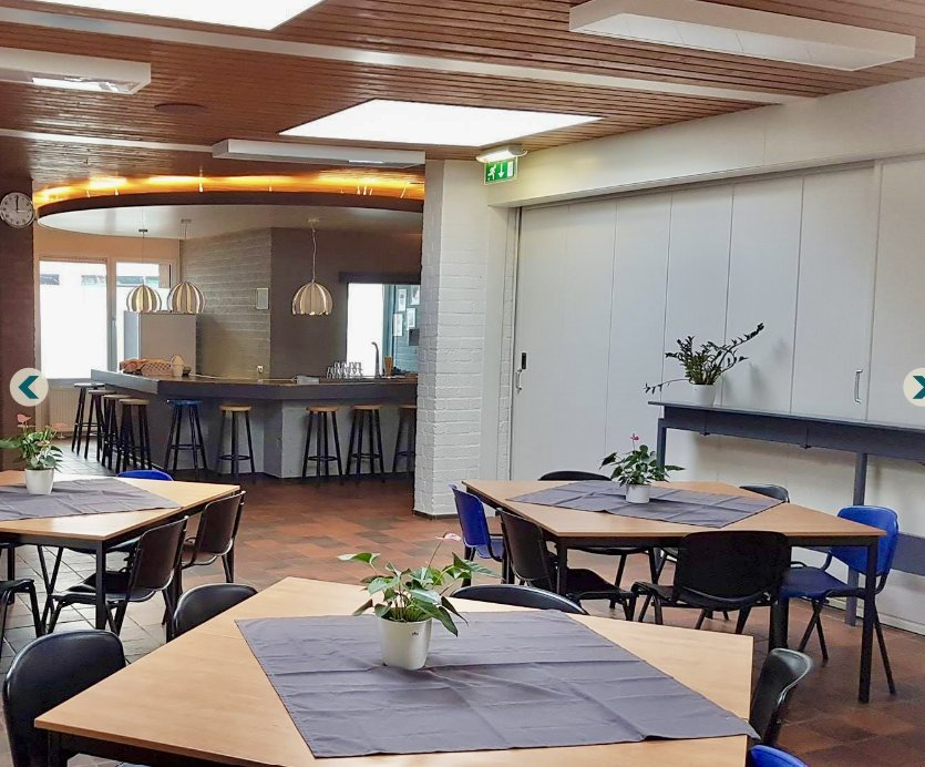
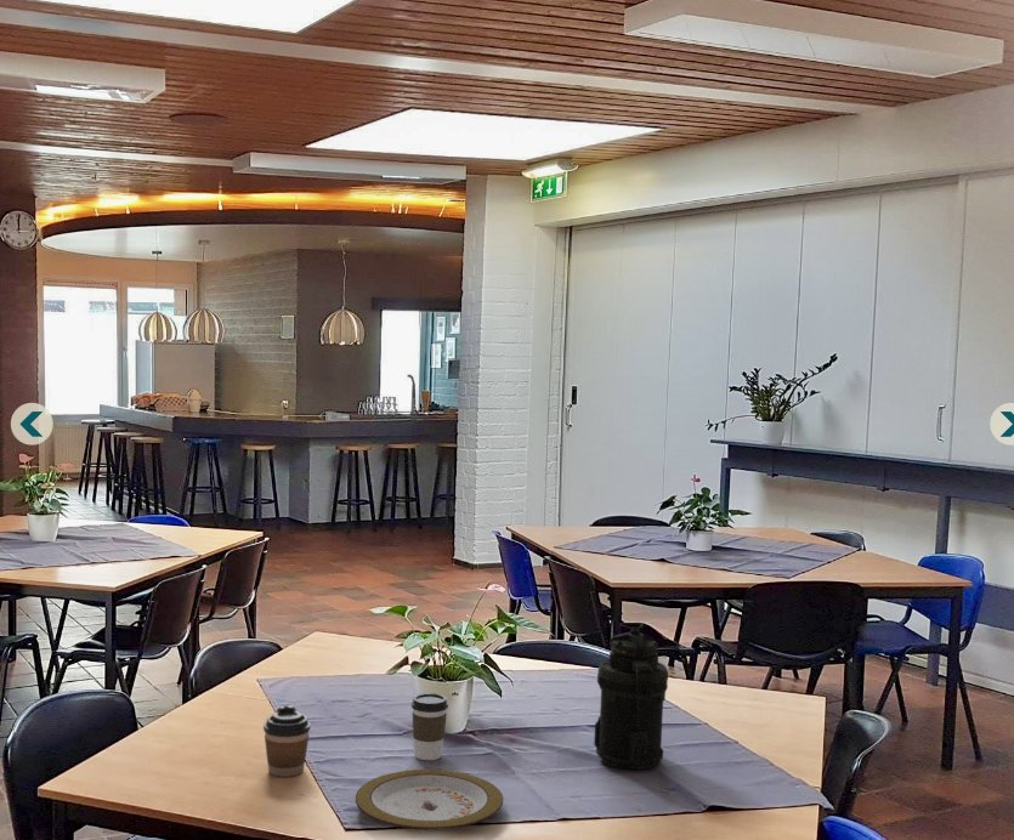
+ plate [355,768,504,830]
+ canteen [593,622,669,771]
+ coffee cup [262,705,312,778]
+ coffee cup [410,692,449,761]
